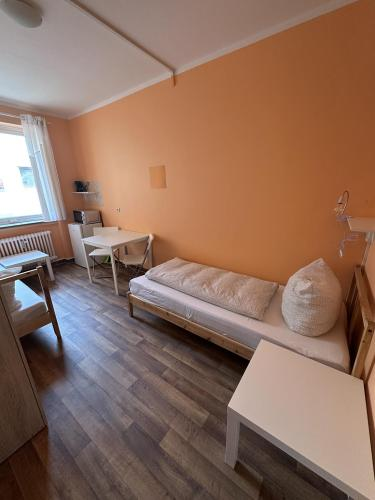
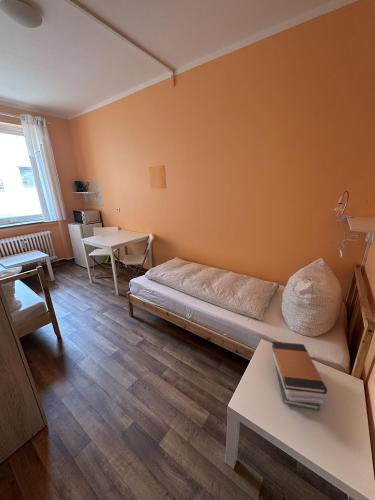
+ book stack [271,341,328,412]
